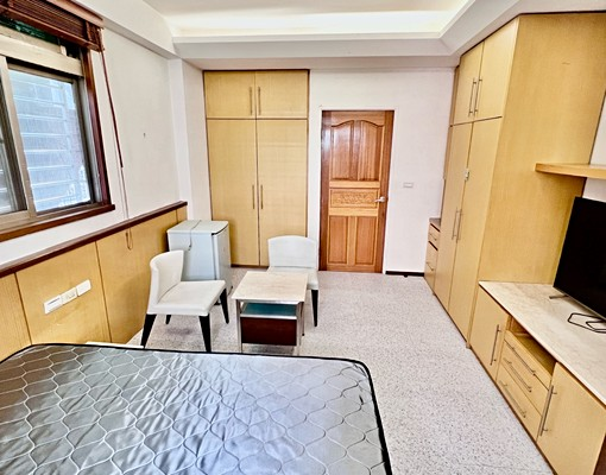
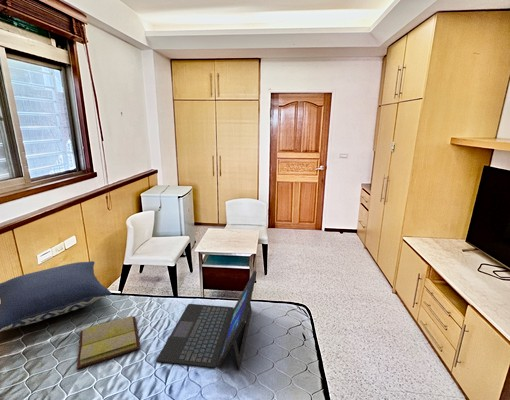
+ laptop [156,270,258,371]
+ diary [76,315,141,370]
+ pillow [0,260,112,332]
